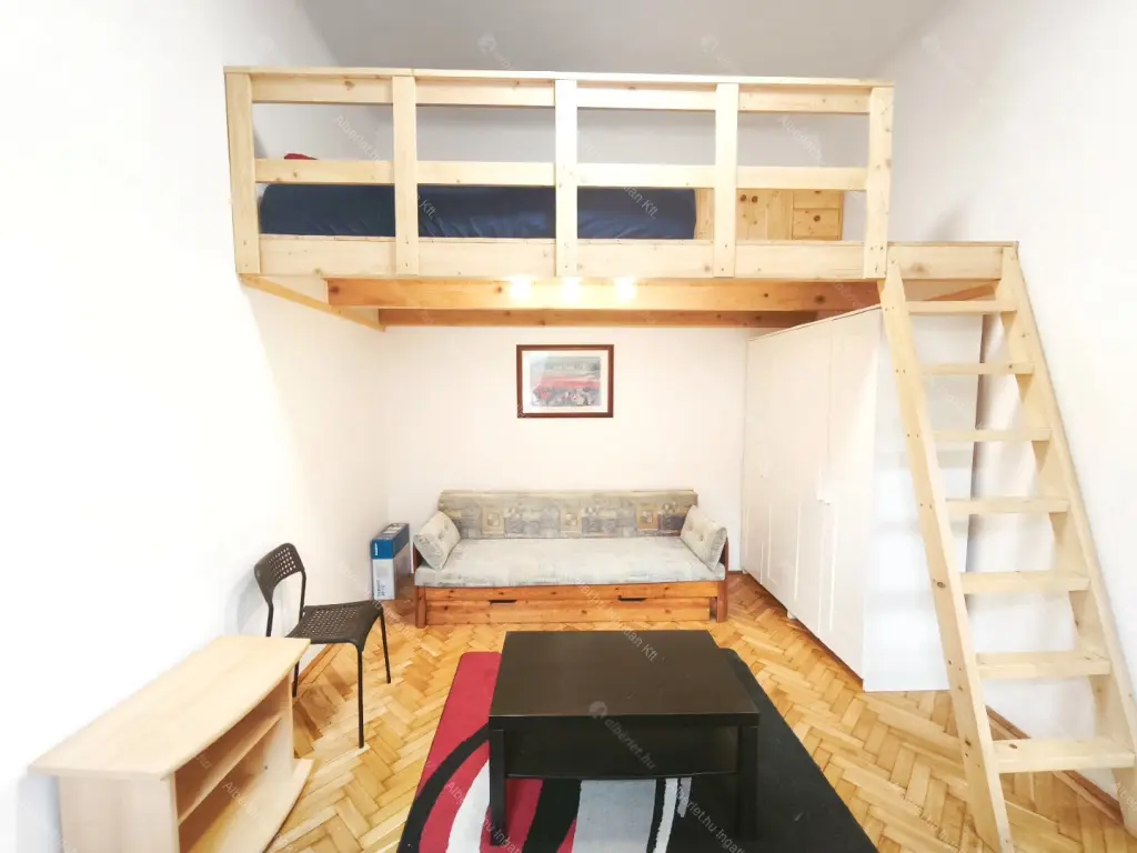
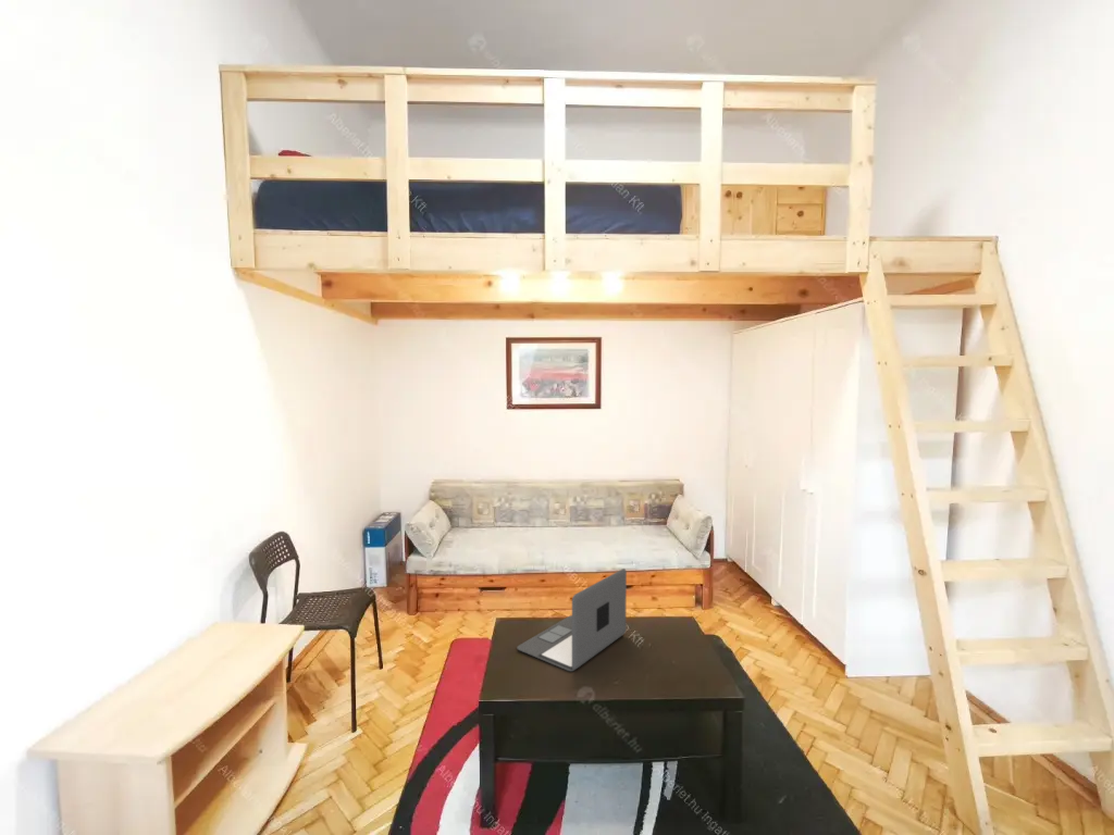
+ laptop [516,568,628,672]
